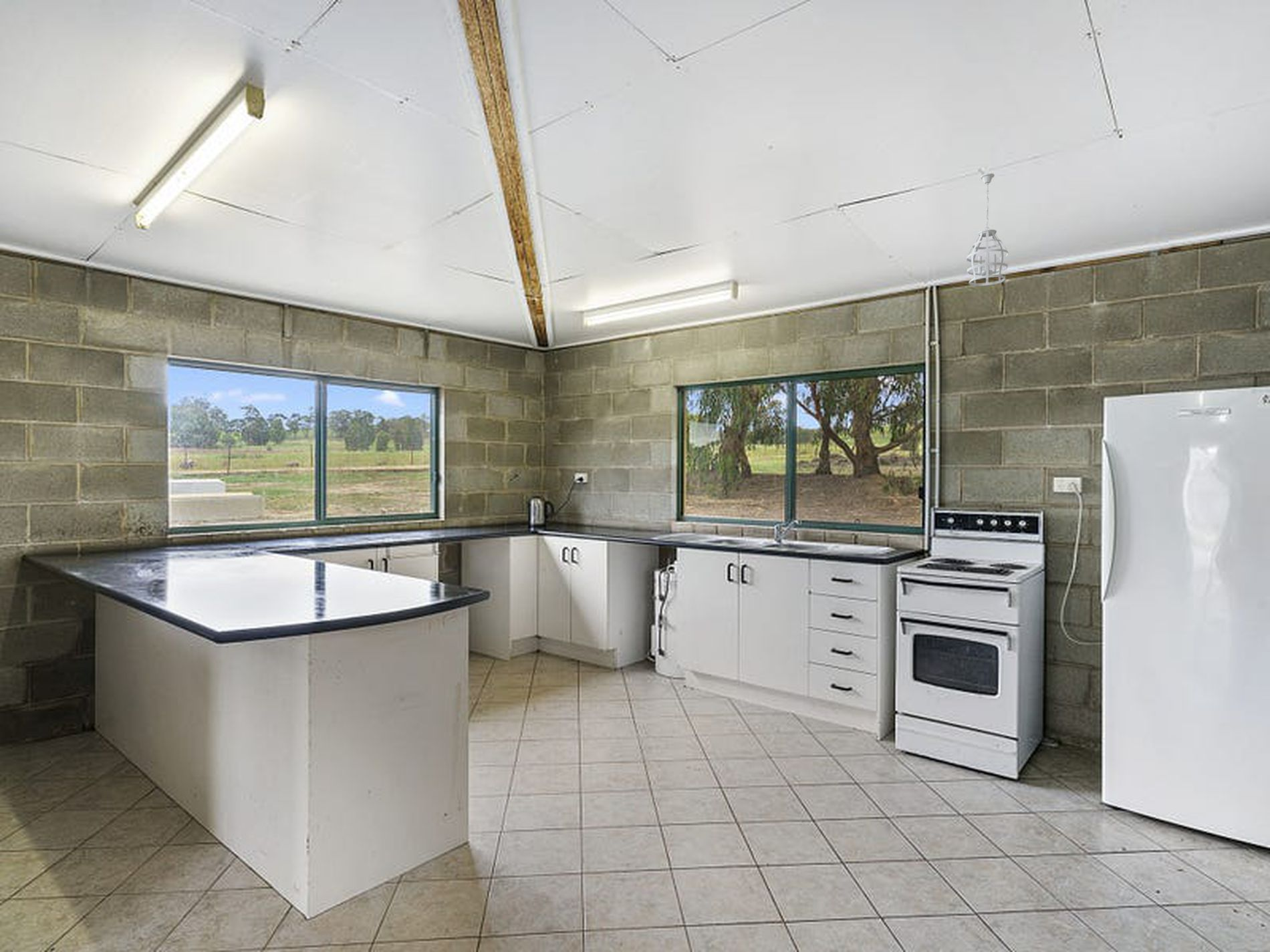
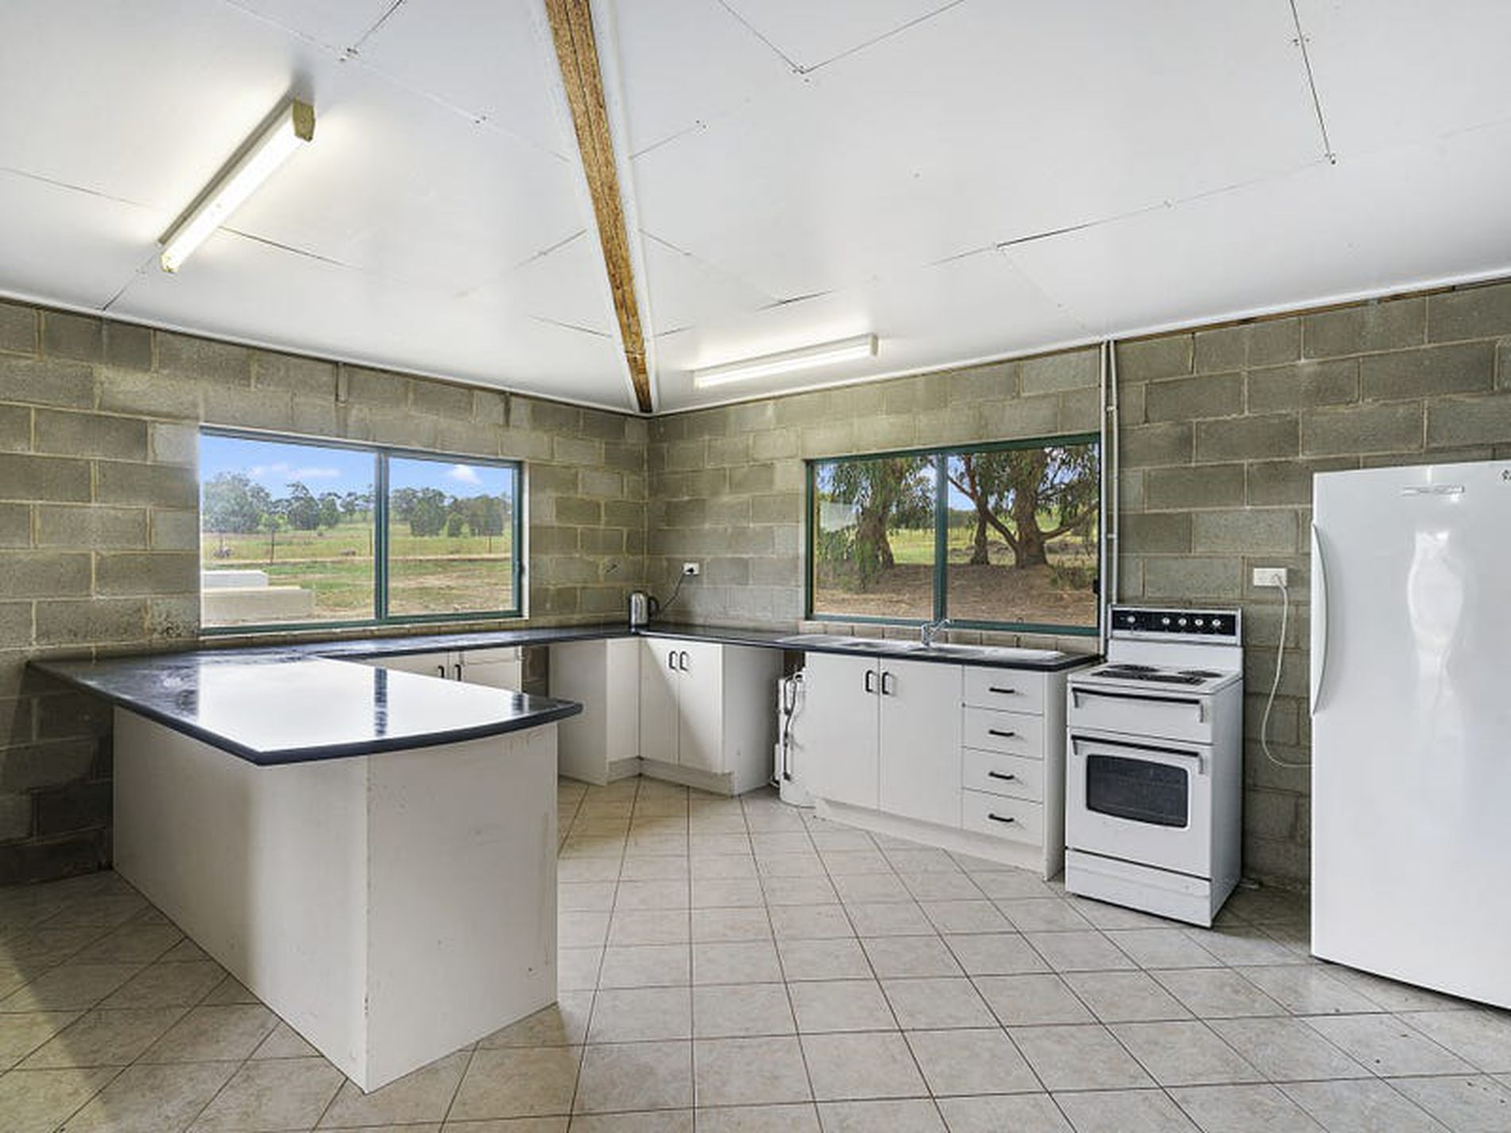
- pendant light [966,173,1009,287]
